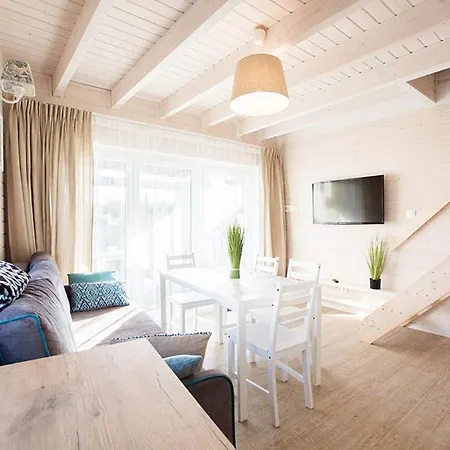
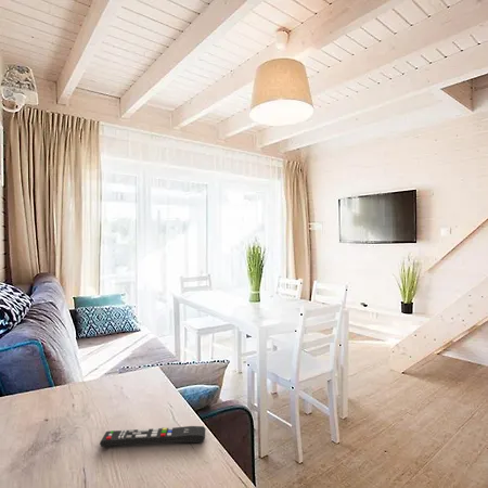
+ remote control [99,425,207,448]
